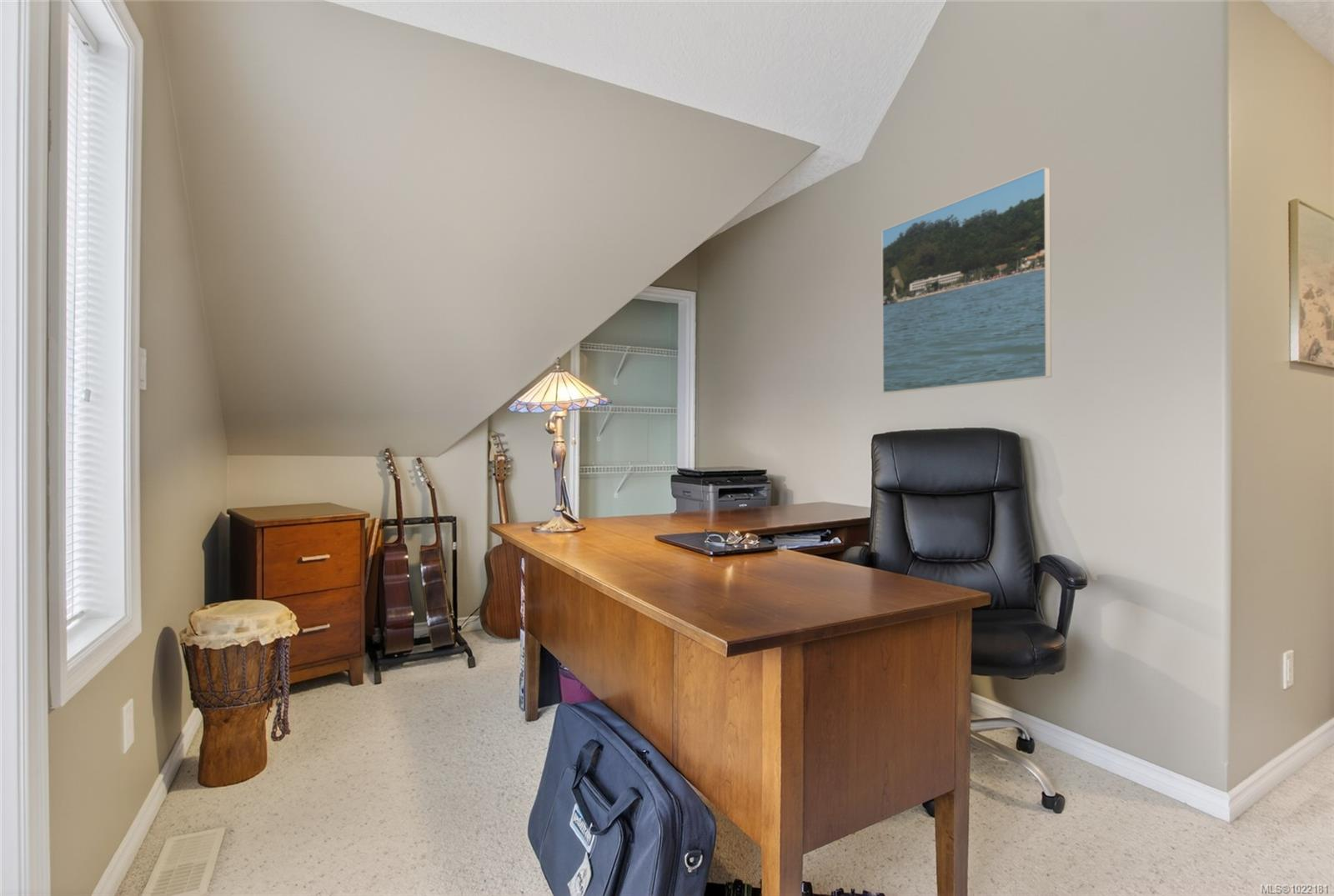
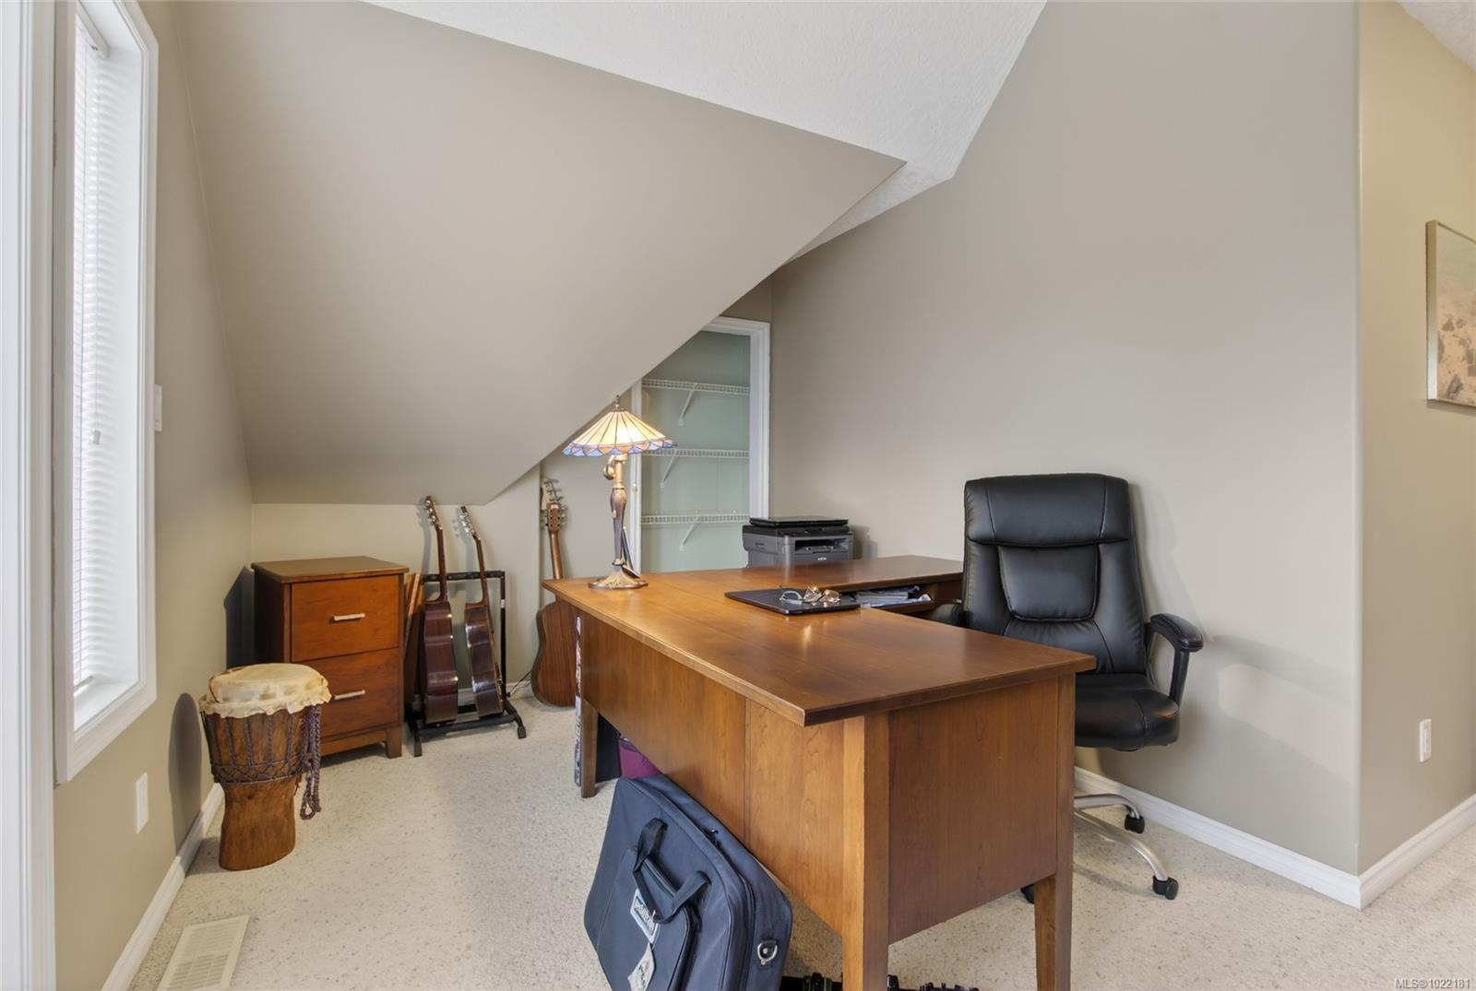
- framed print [880,166,1052,394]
